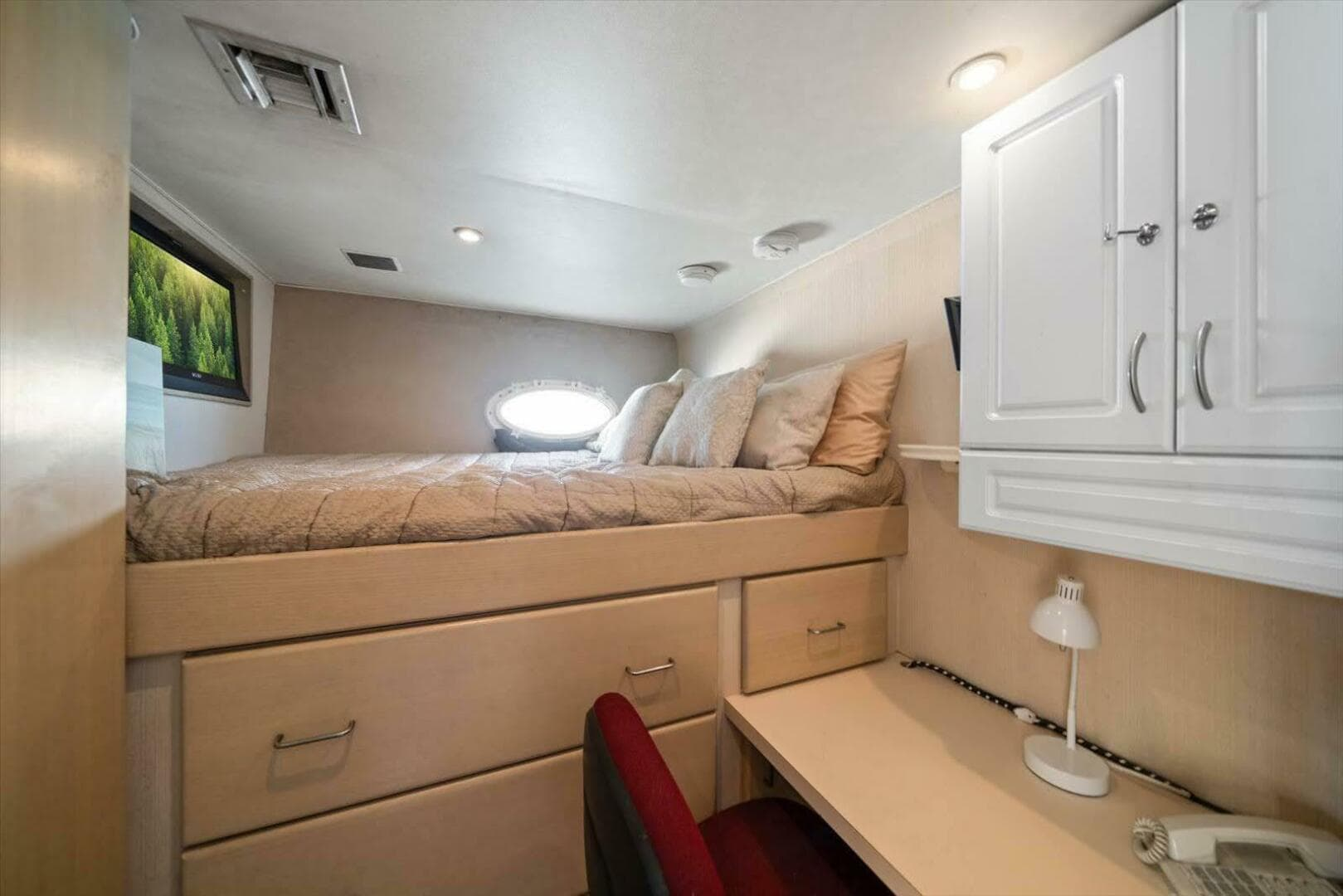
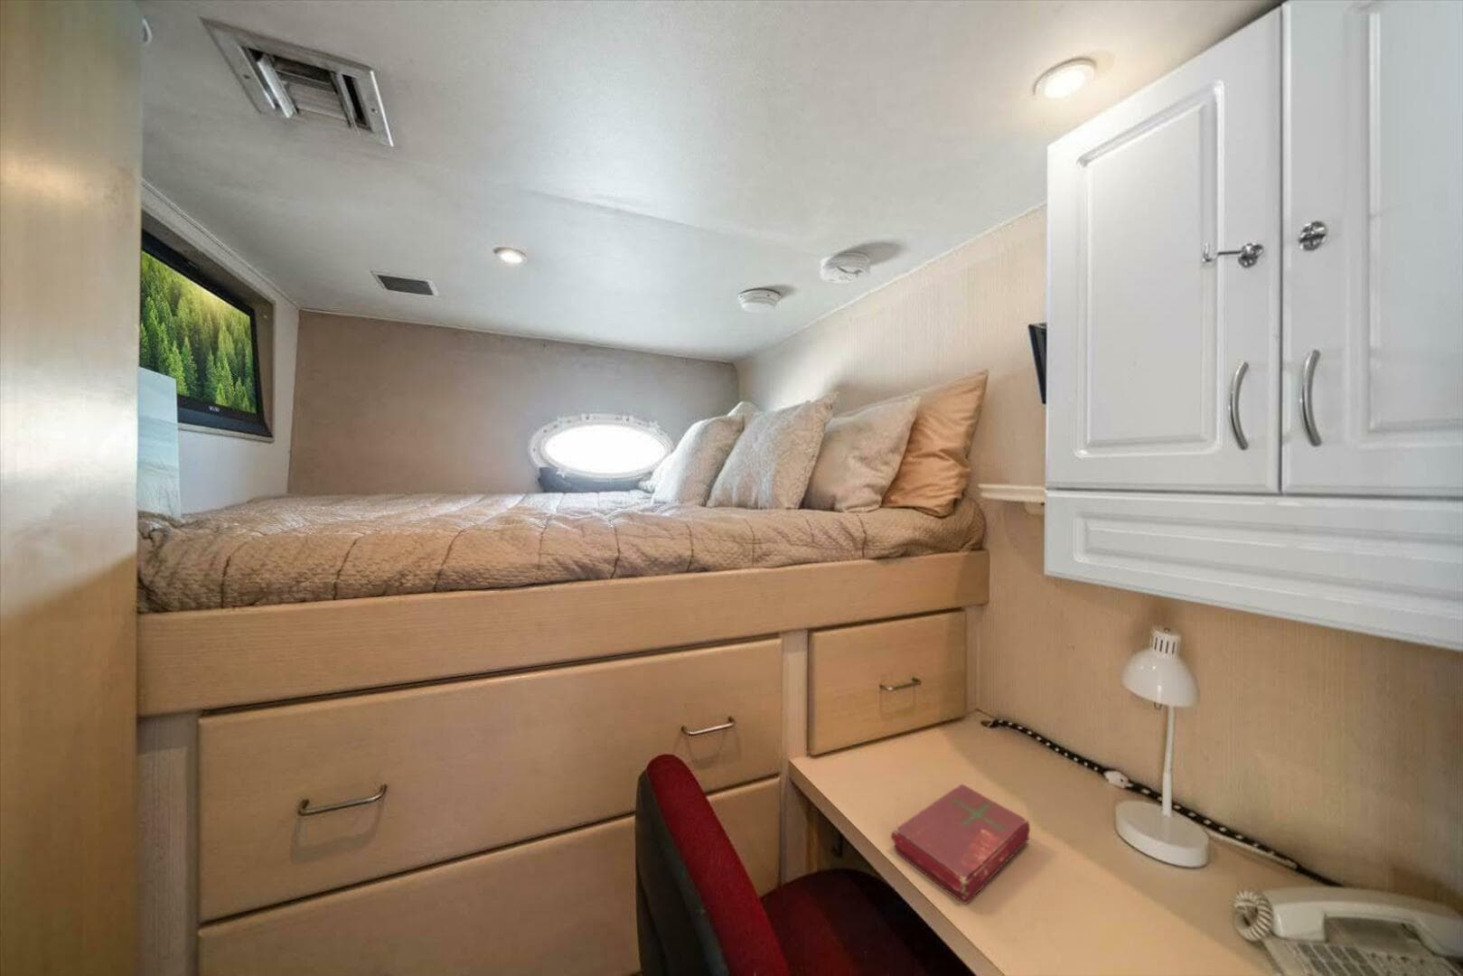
+ book [890,782,1031,904]
